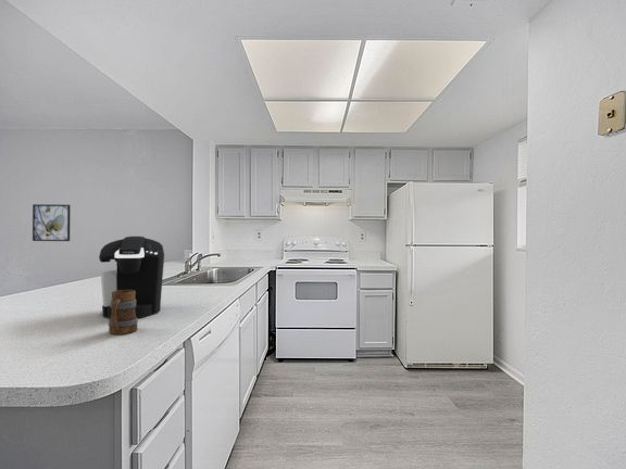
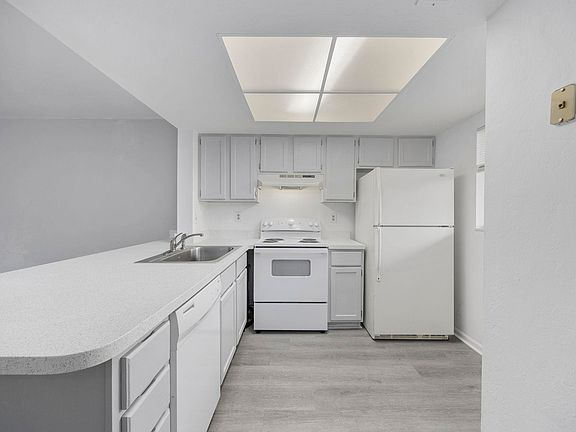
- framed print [32,203,72,242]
- coffee maker [98,236,165,319]
- mug [108,290,139,335]
